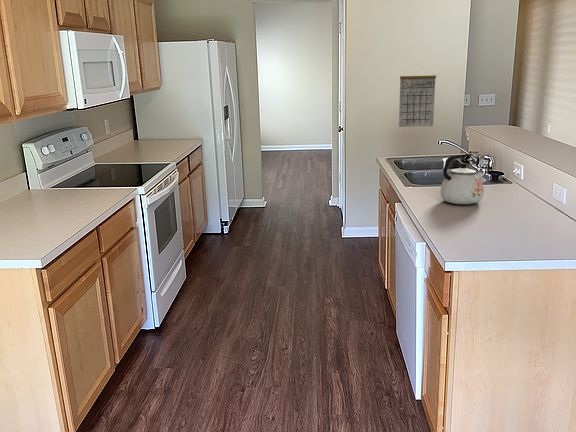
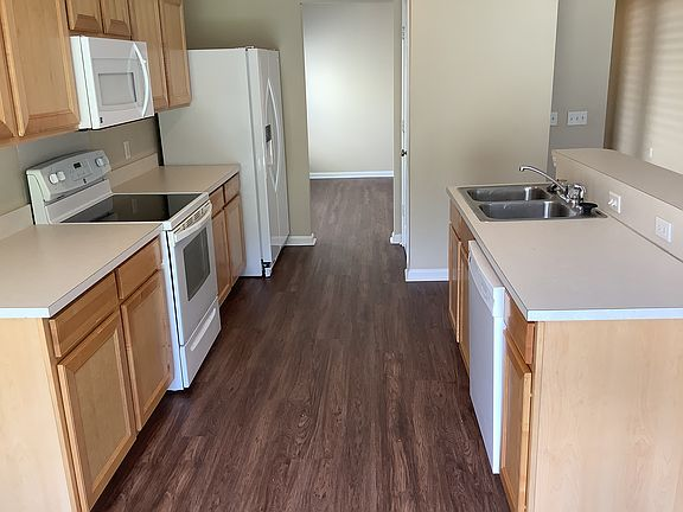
- calendar [398,63,437,128]
- kettle [440,153,485,205]
